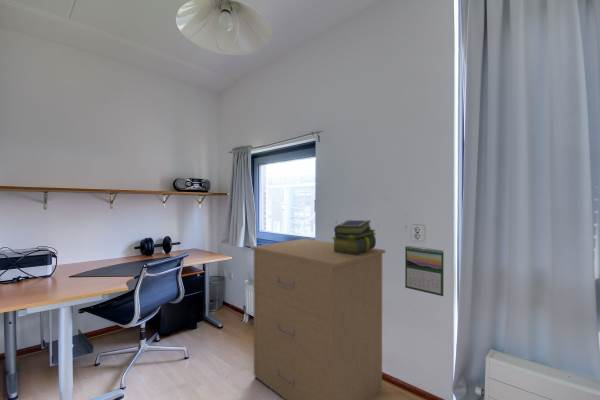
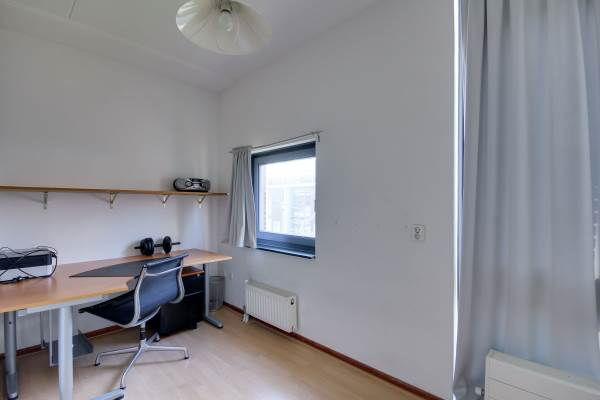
- calendar [404,245,445,297]
- filing cabinet [251,238,386,400]
- stack of books [331,219,377,255]
